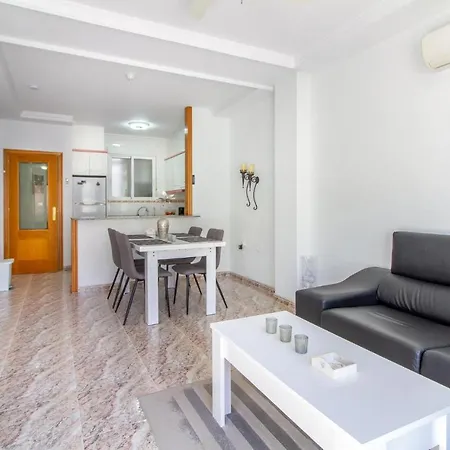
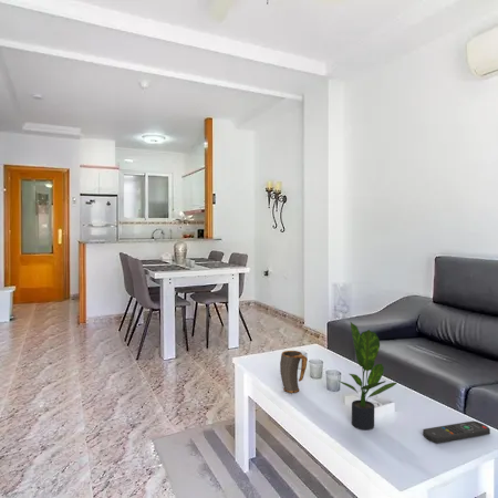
+ potted plant [338,321,397,430]
+ mug [279,350,309,394]
+ remote control [422,419,491,444]
